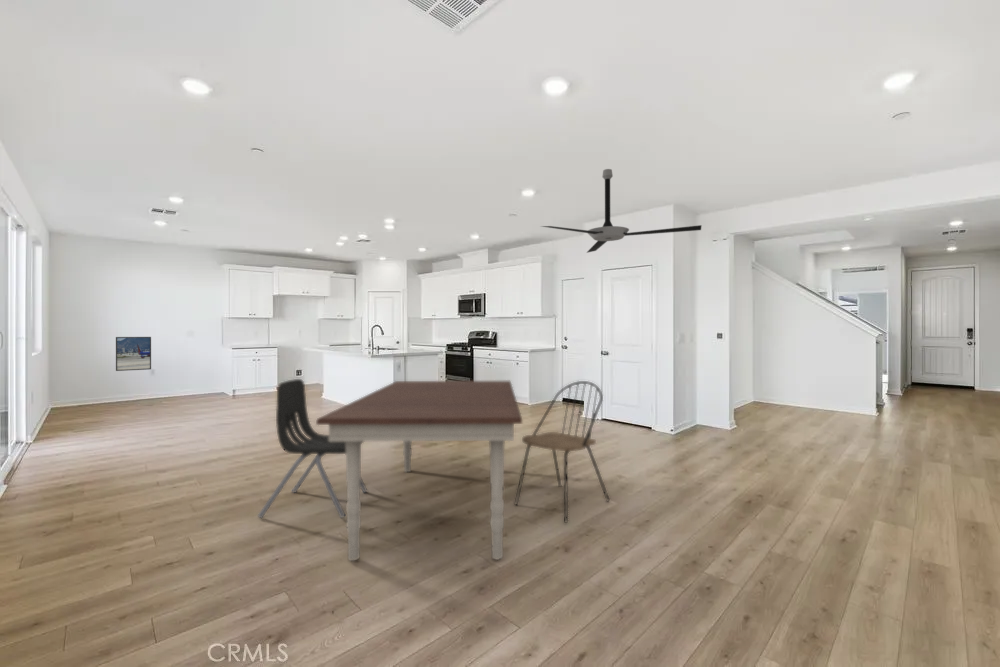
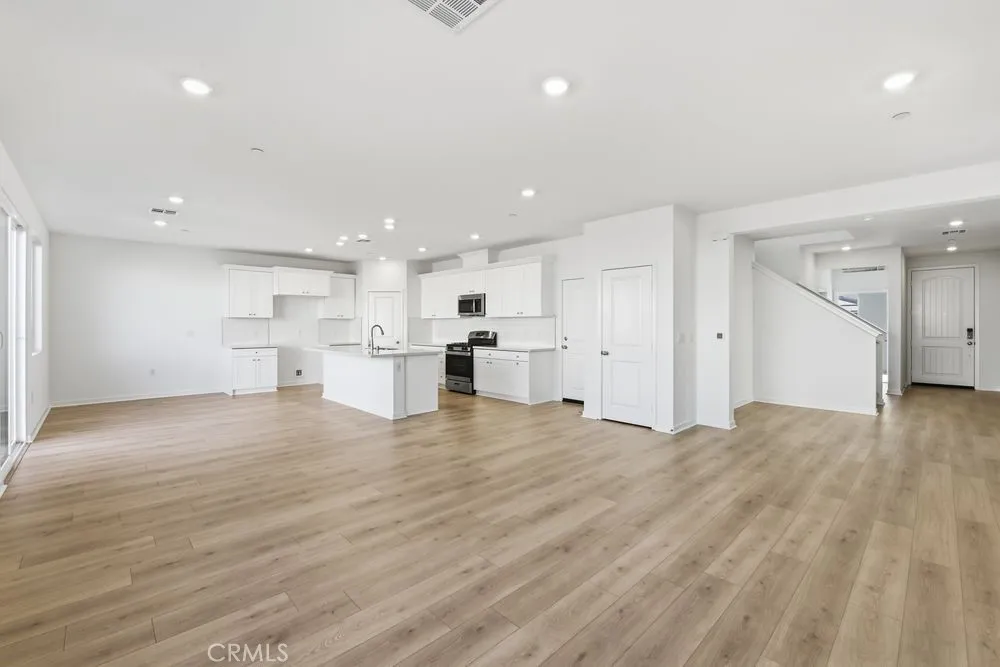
- dining chair [257,378,369,519]
- ceiling fan [540,168,703,254]
- dining chair [513,380,611,524]
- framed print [115,336,152,372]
- dining table [315,380,523,562]
